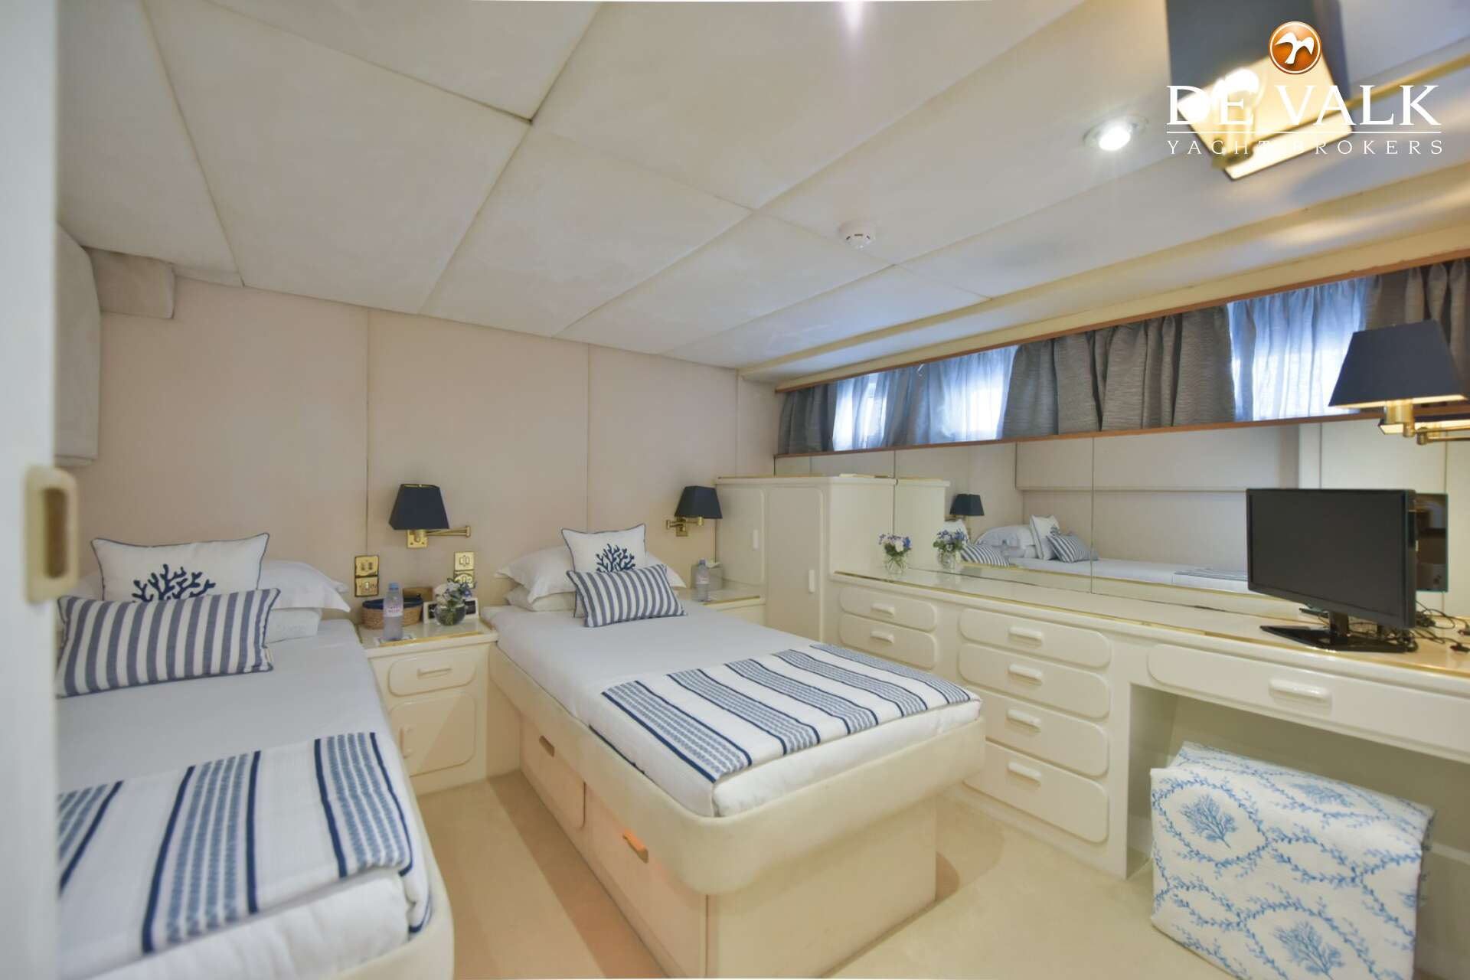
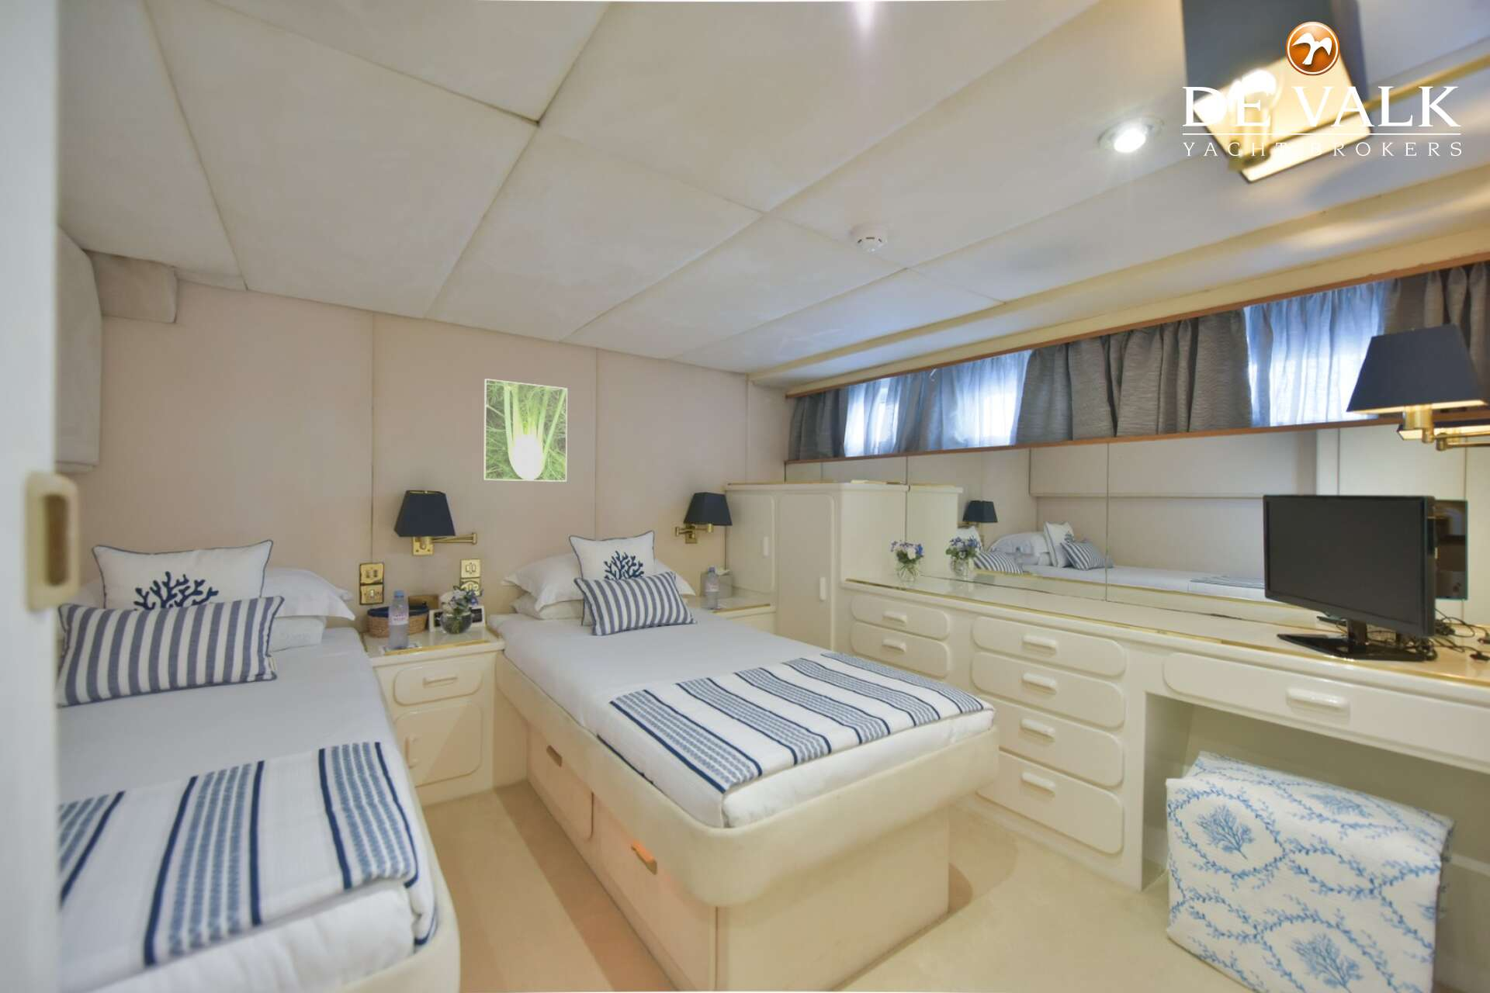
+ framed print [482,378,568,482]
